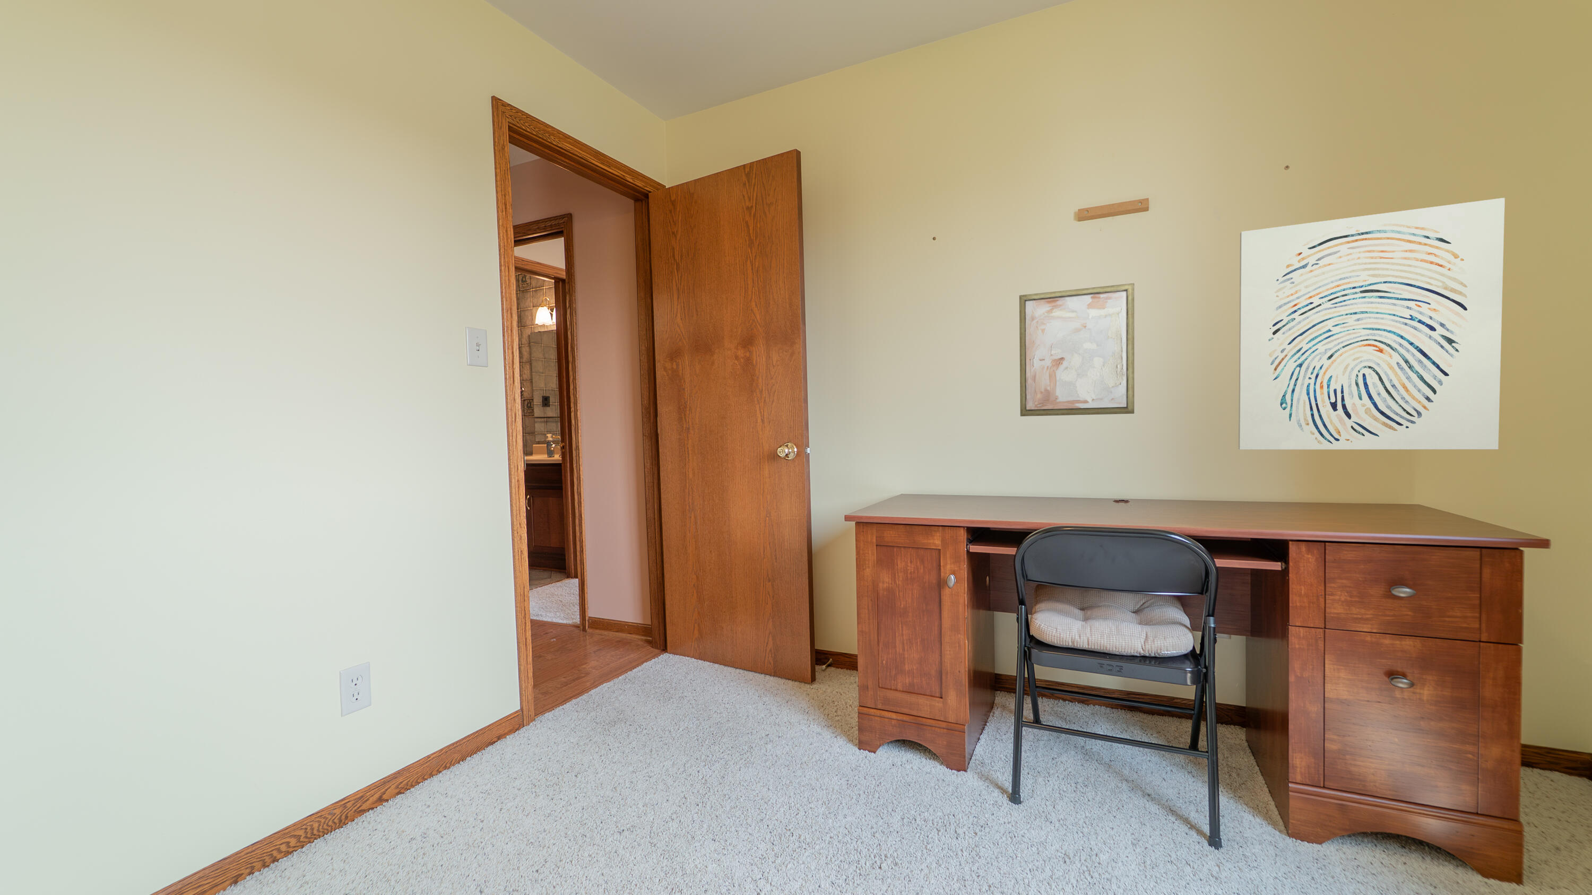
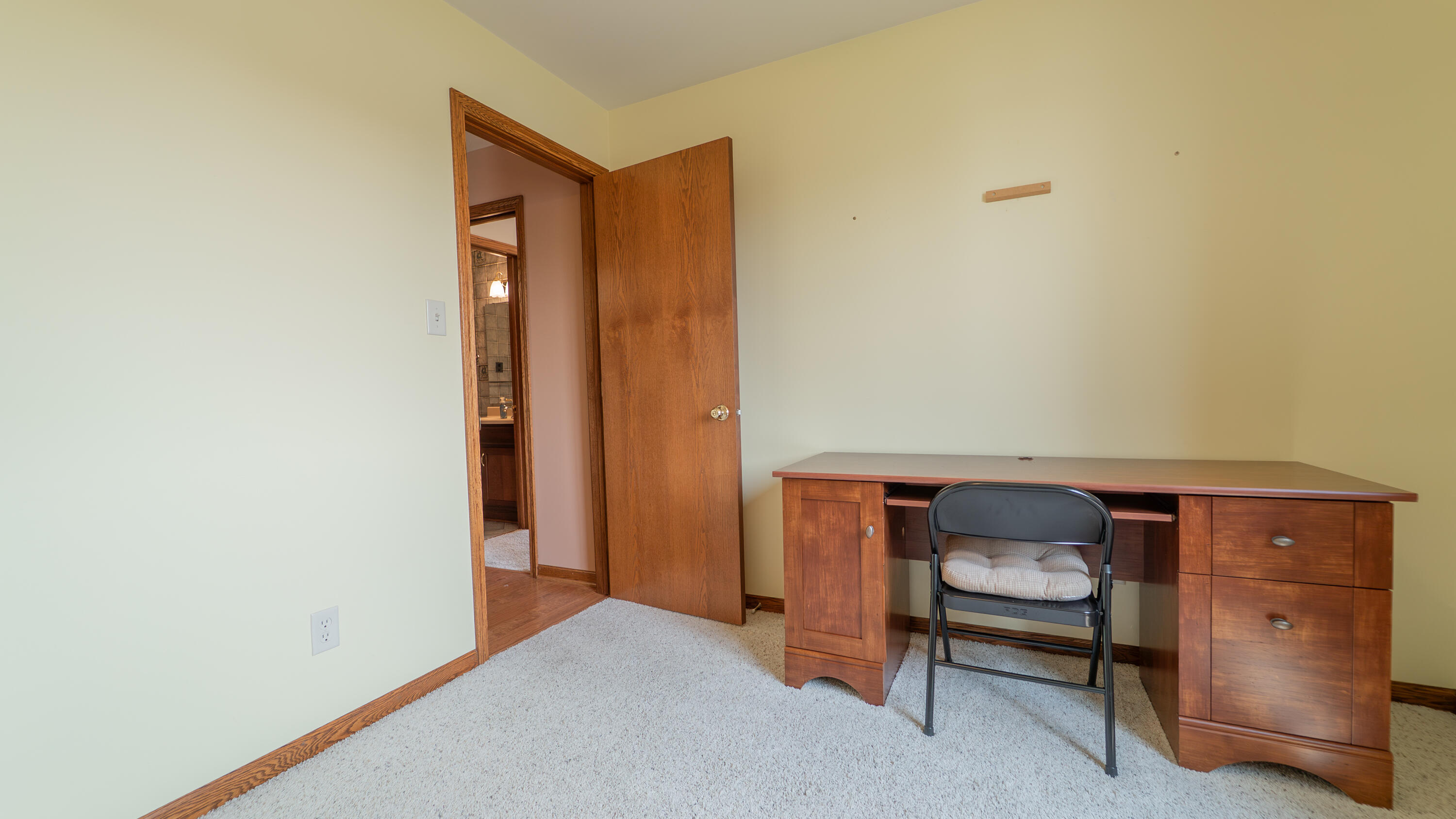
- wall art [1019,283,1135,417]
- wall art [1238,198,1506,450]
